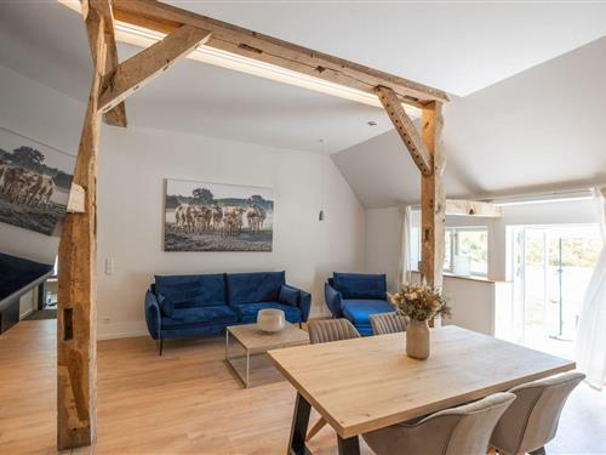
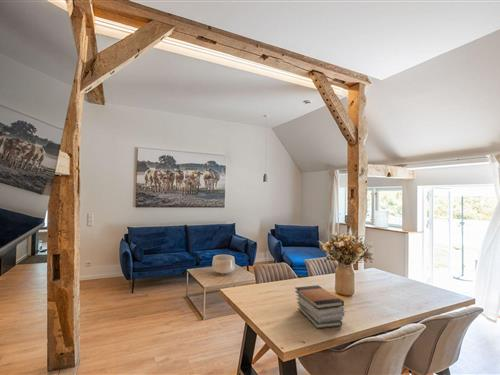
+ book stack [294,284,345,329]
